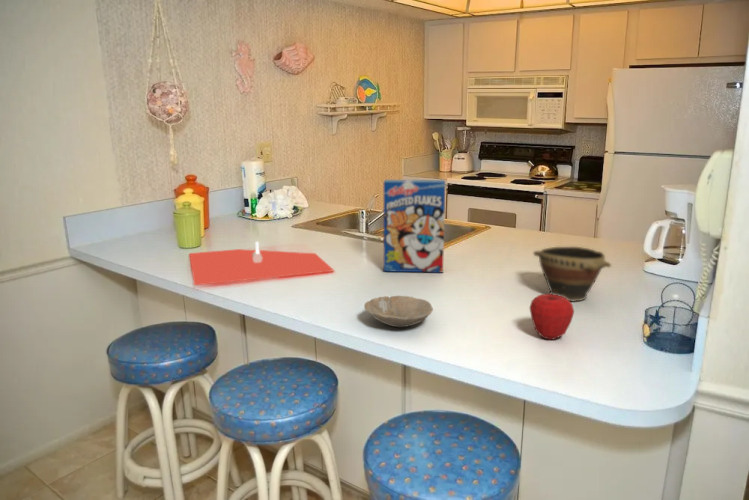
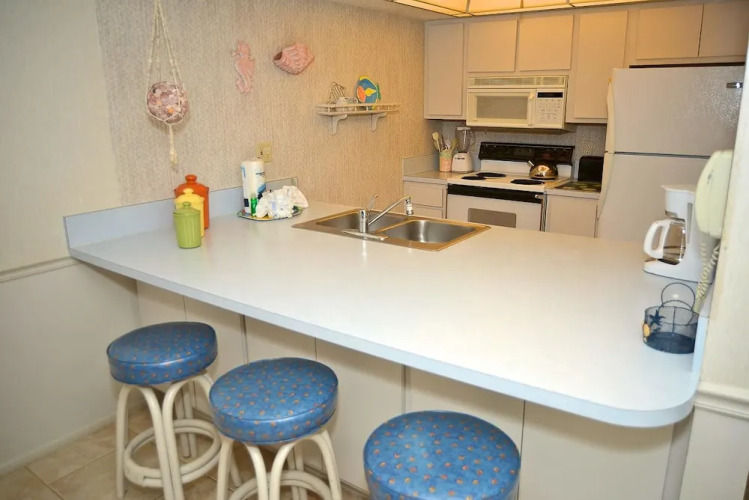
- apple [529,293,575,341]
- bowl [533,246,612,302]
- bowl [363,295,434,328]
- cereal box [383,179,446,273]
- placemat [188,241,336,286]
